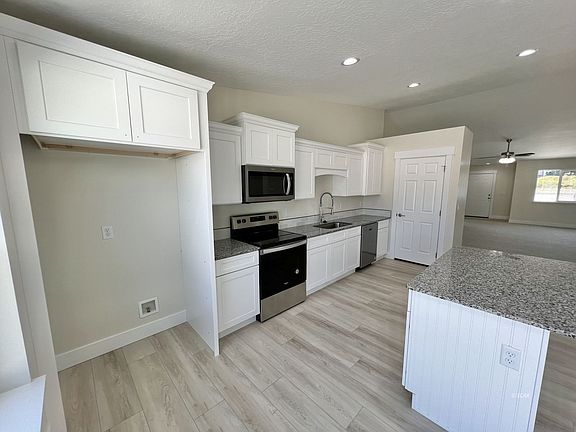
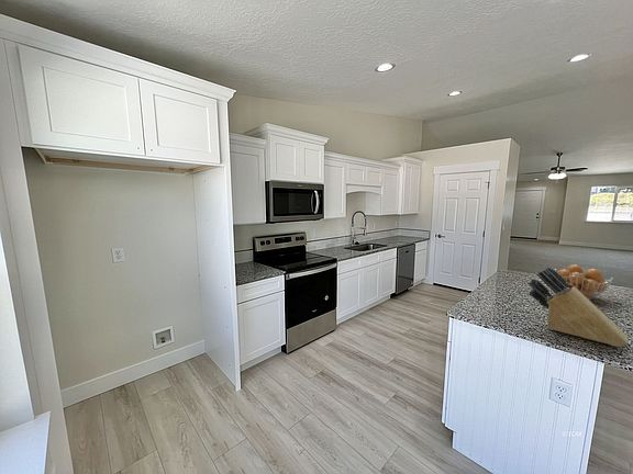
+ fruit basket [553,264,614,301]
+ knife block [528,267,629,348]
